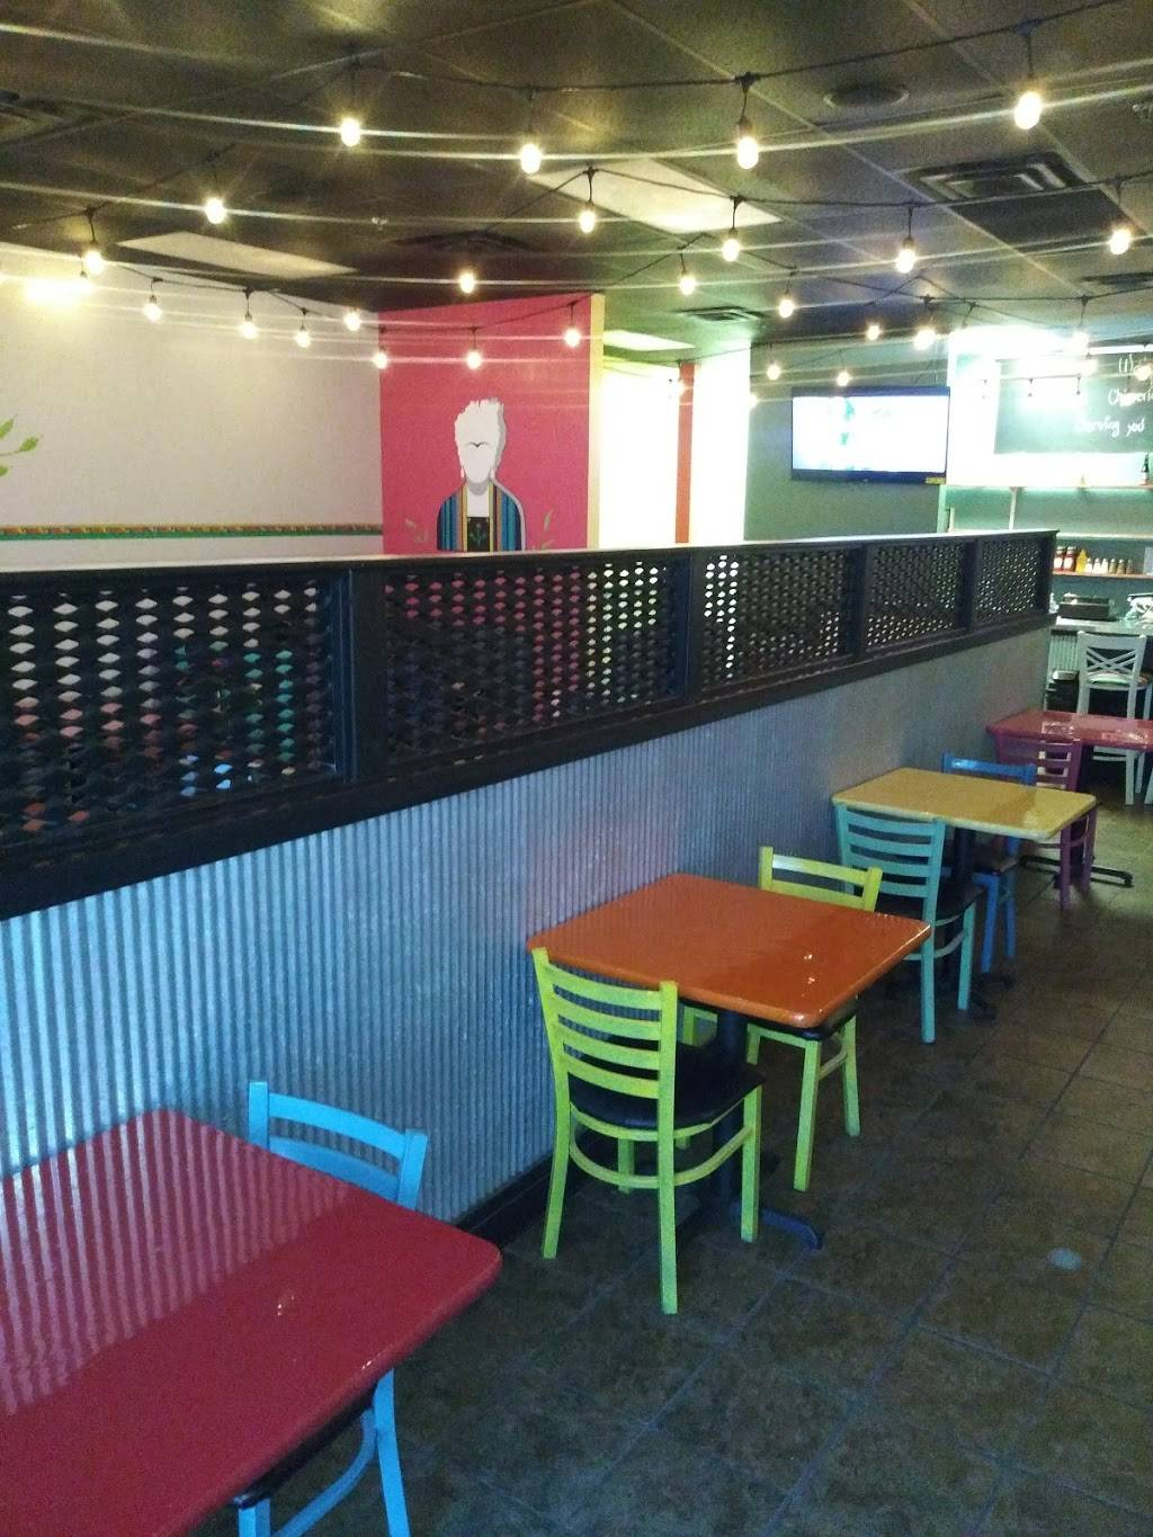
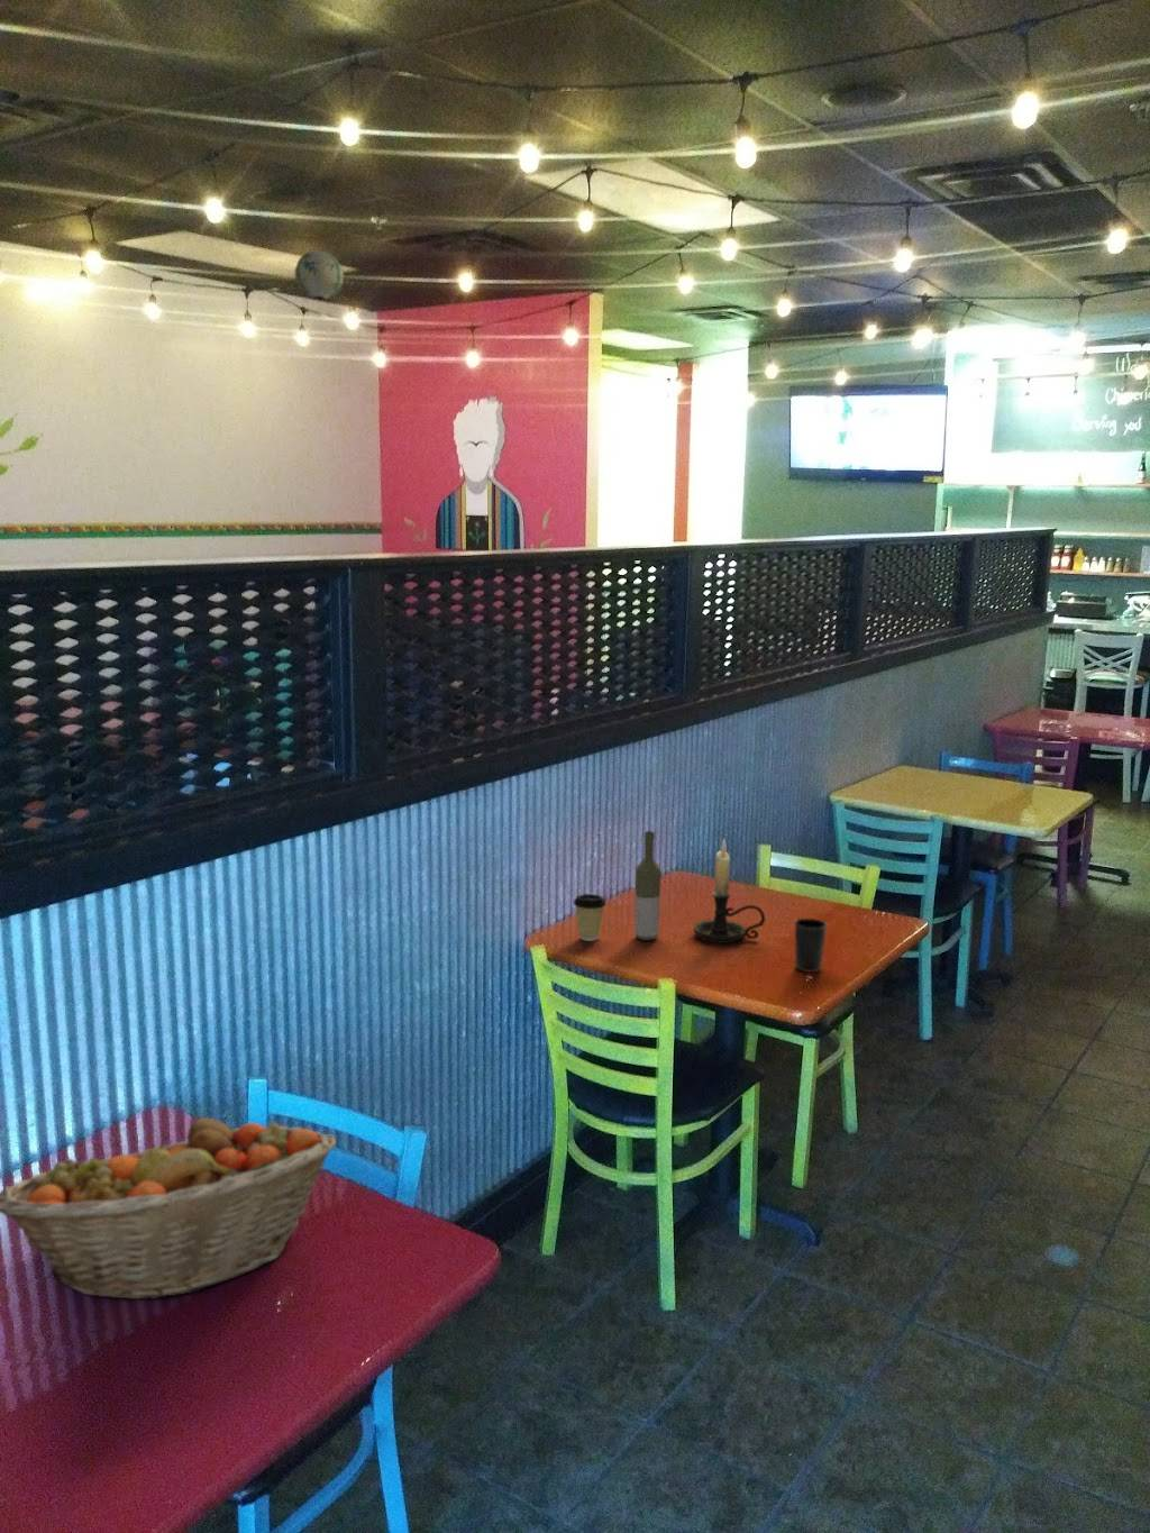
+ fruit basket [0,1116,337,1301]
+ bottle [633,830,663,941]
+ cup [794,918,827,974]
+ paper lantern [295,249,344,301]
+ coffee cup [573,893,608,942]
+ candle holder [692,838,766,945]
